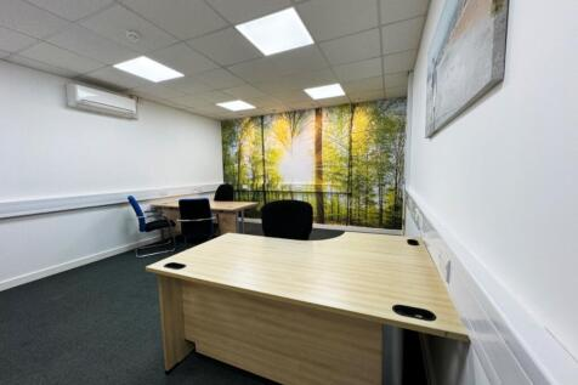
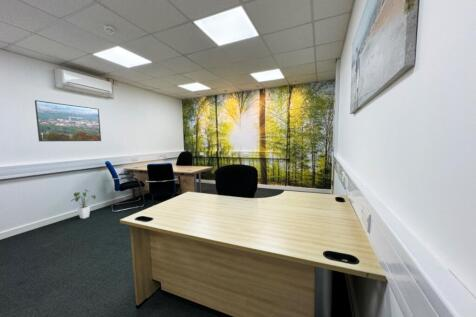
+ house plant [70,188,97,220]
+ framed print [34,99,102,142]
